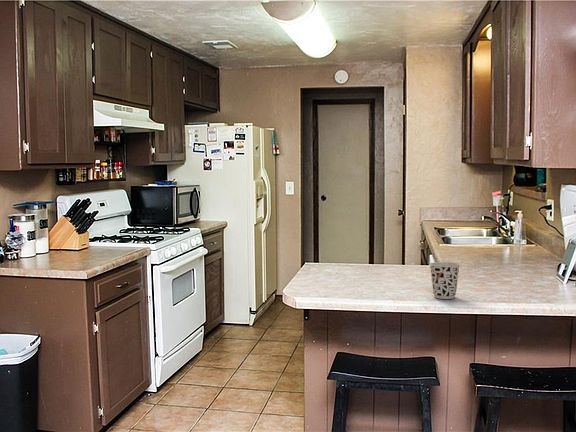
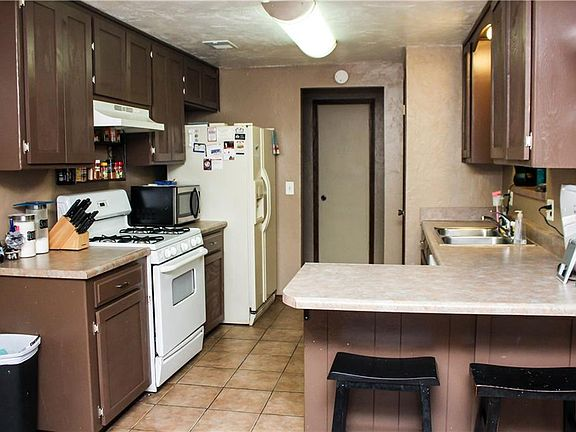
- cup [429,261,461,300]
